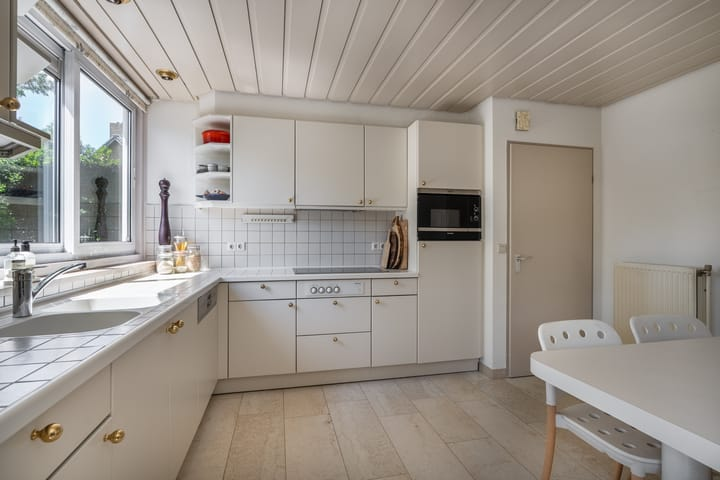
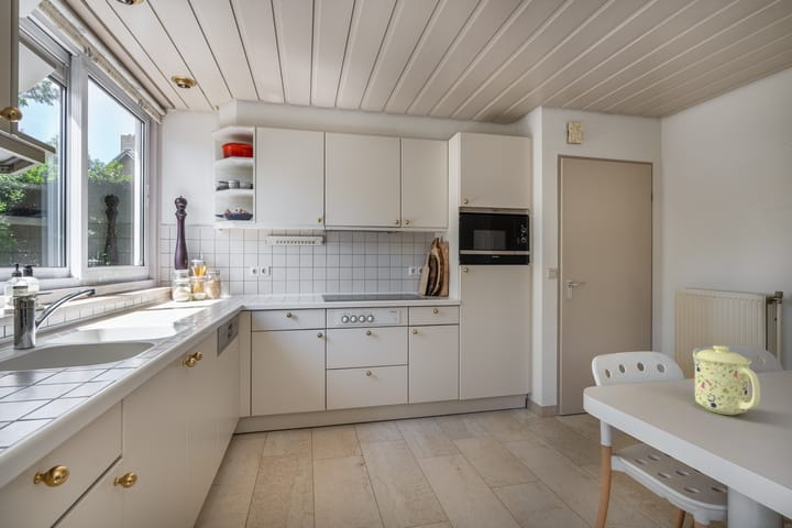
+ mug [692,344,761,416]
